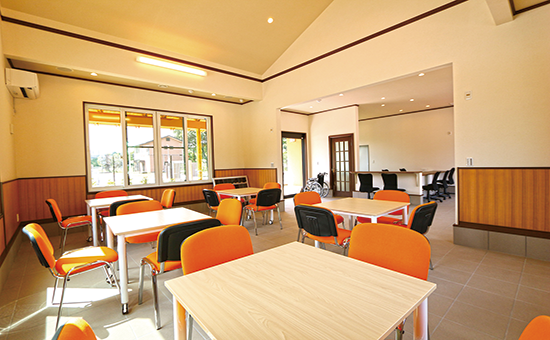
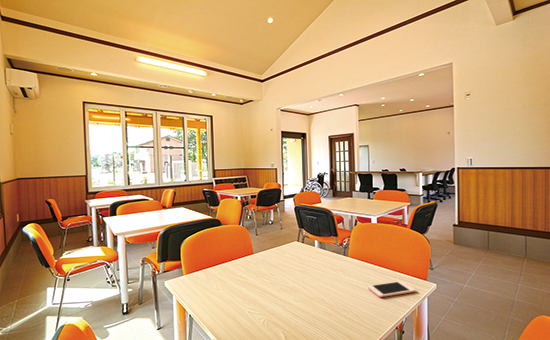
+ cell phone [367,280,417,298]
